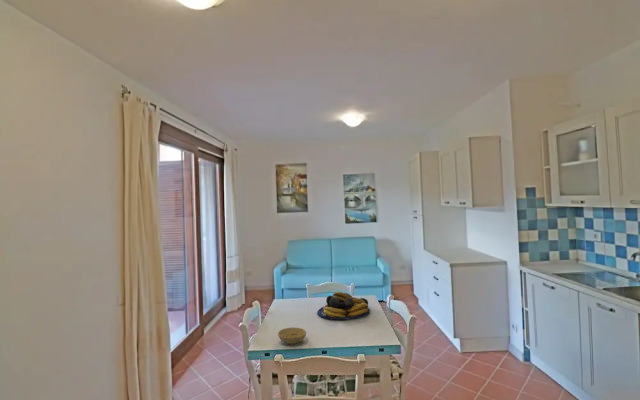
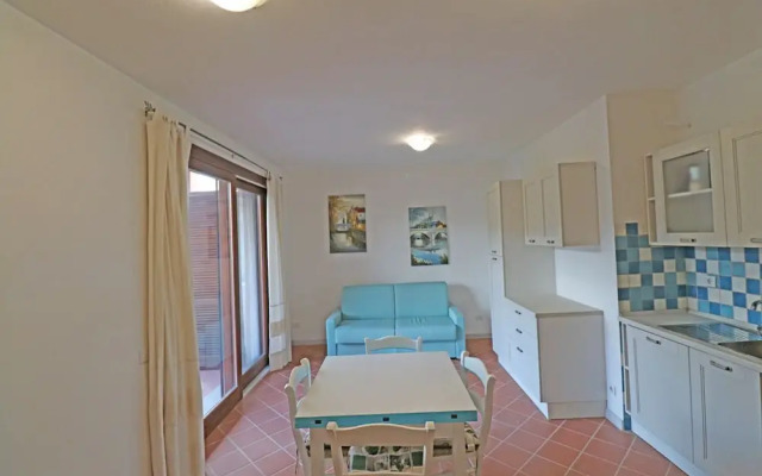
- bowl [277,327,307,345]
- fruit bowl [316,291,371,320]
